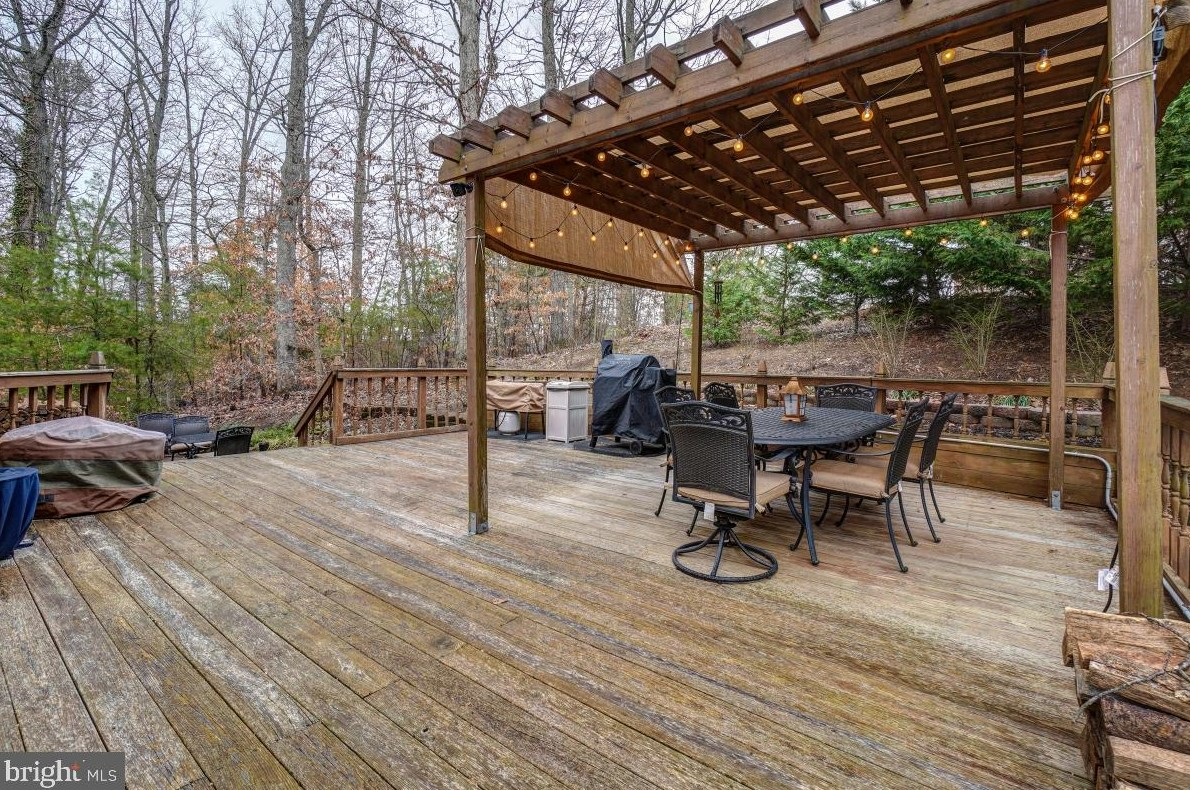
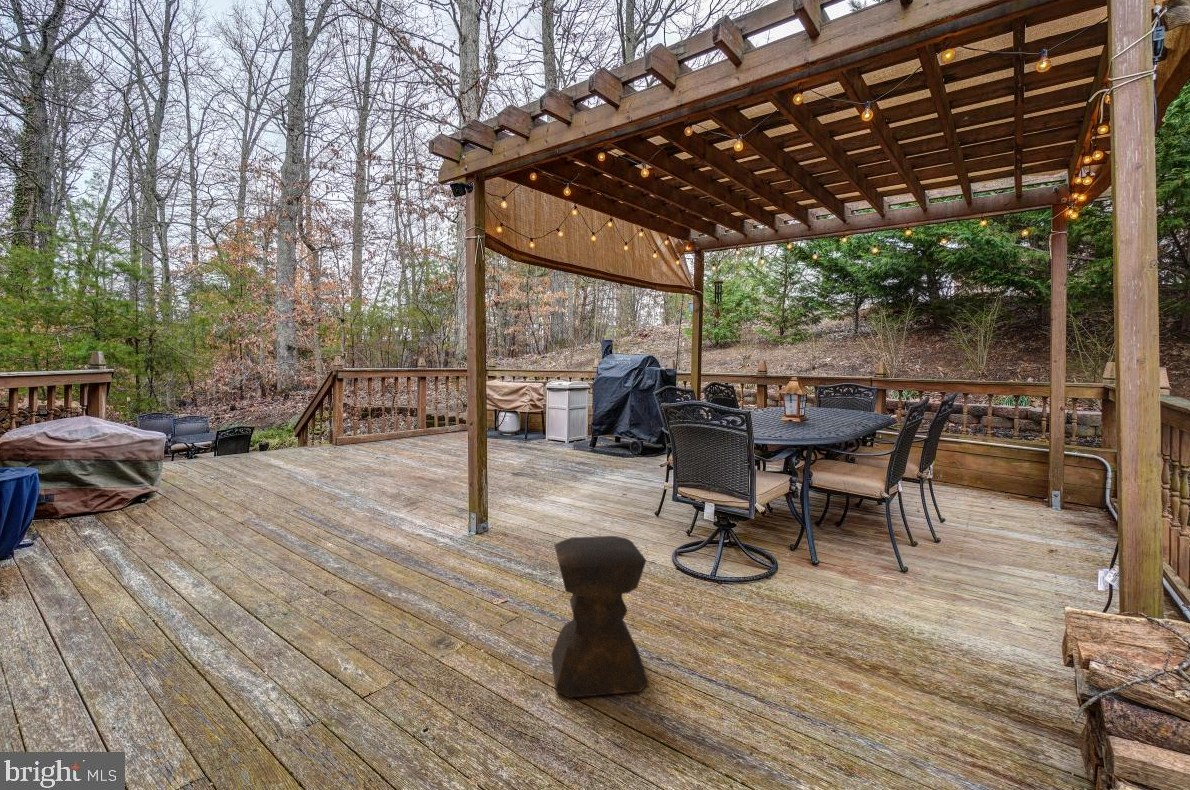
+ stool [551,535,650,699]
